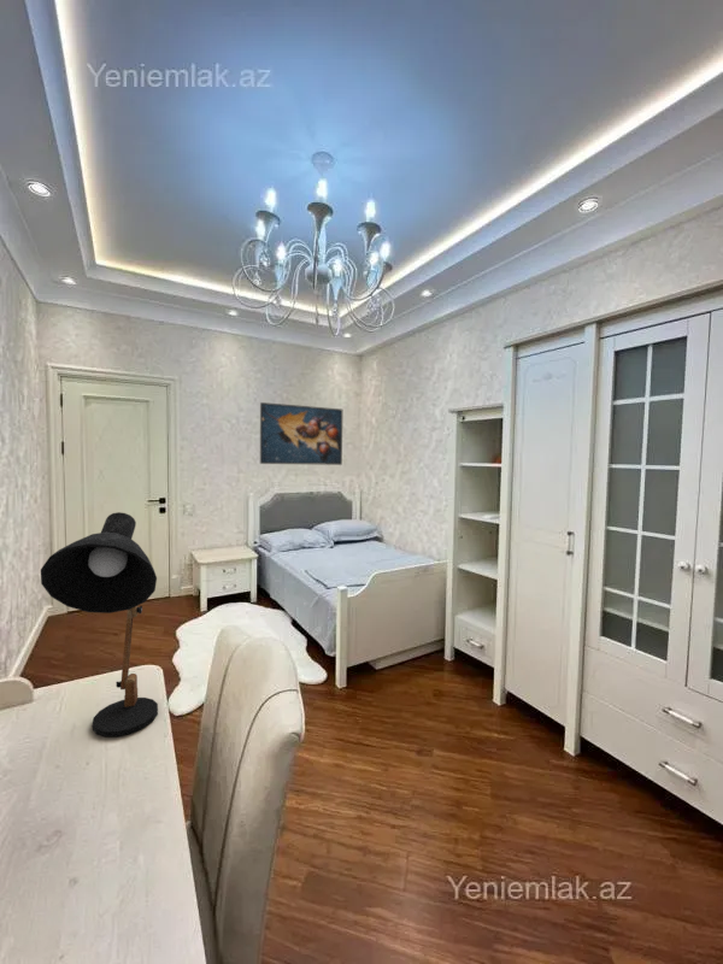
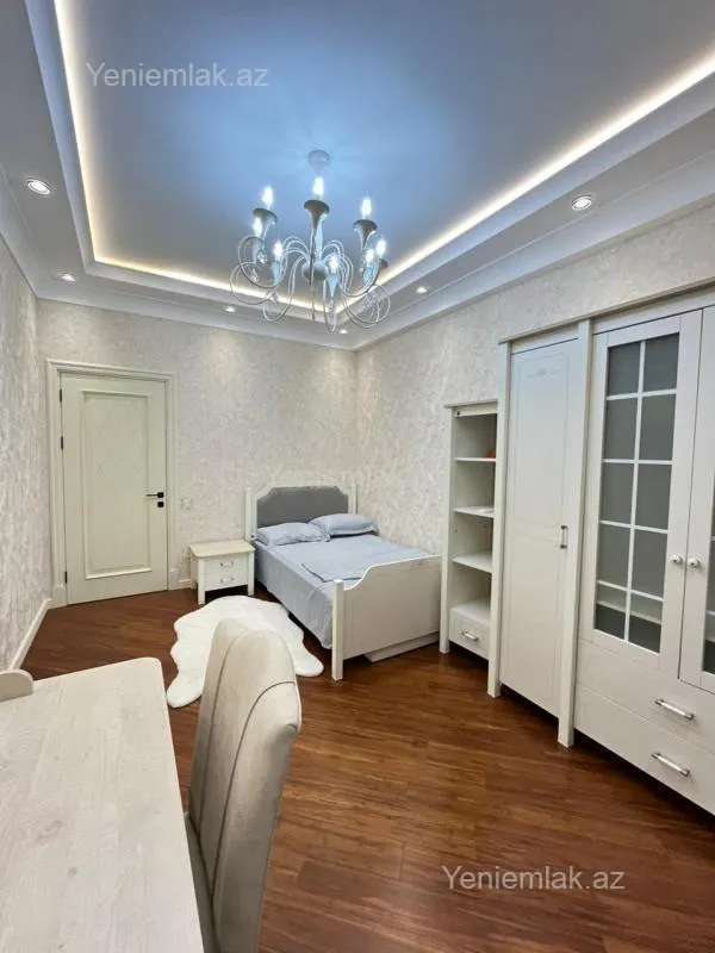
- desk lamp [40,511,159,737]
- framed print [259,401,343,466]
